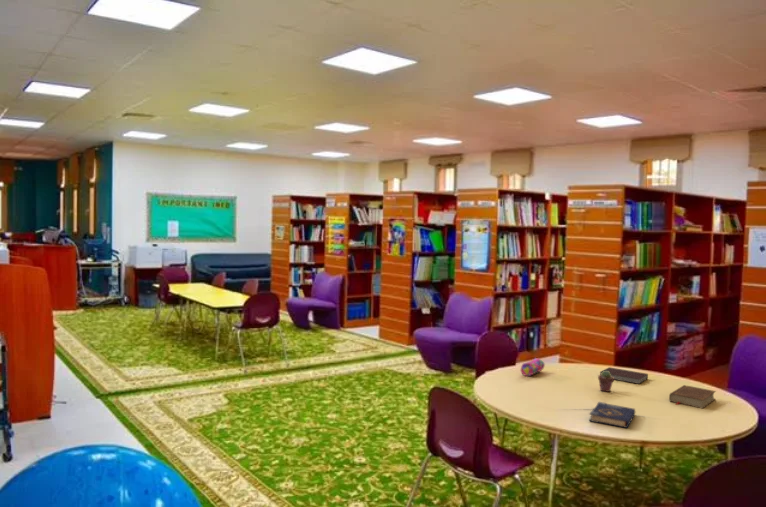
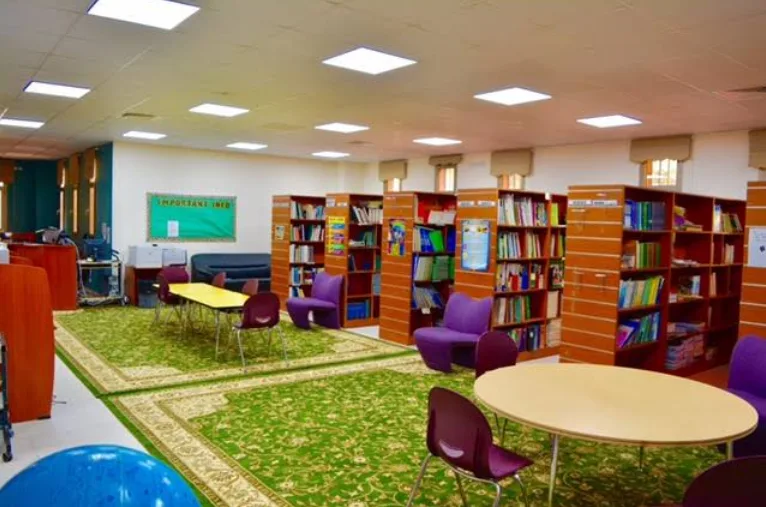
- potted succulent [597,371,615,393]
- book [588,401,636,429]
- book [668,384,717,410]
- notebook [599,366,649,385]
- pencil case [520,357,546,377]
